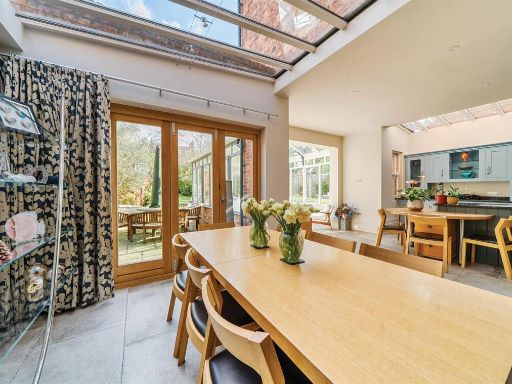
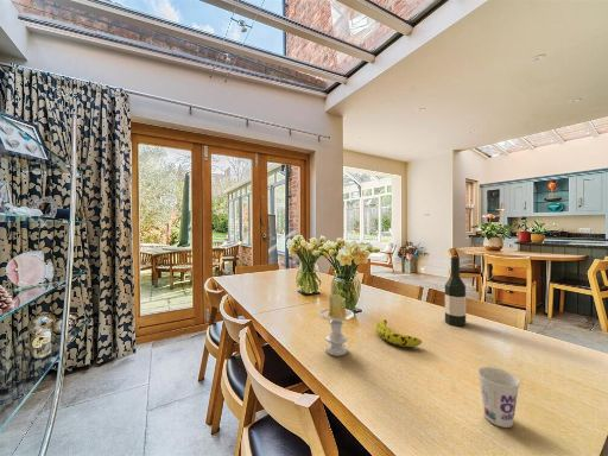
+ candle [317,279,355,357]
+ fruit [375,318,423,348]
+ cup [476,366,521,429]
+ wine bottle [444,254,467,327]
